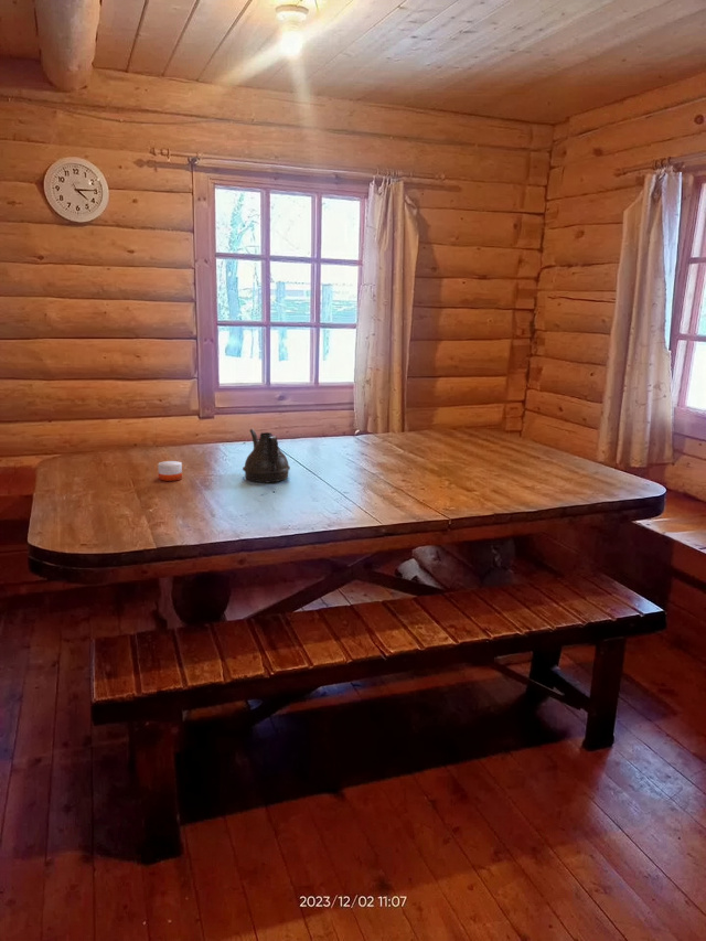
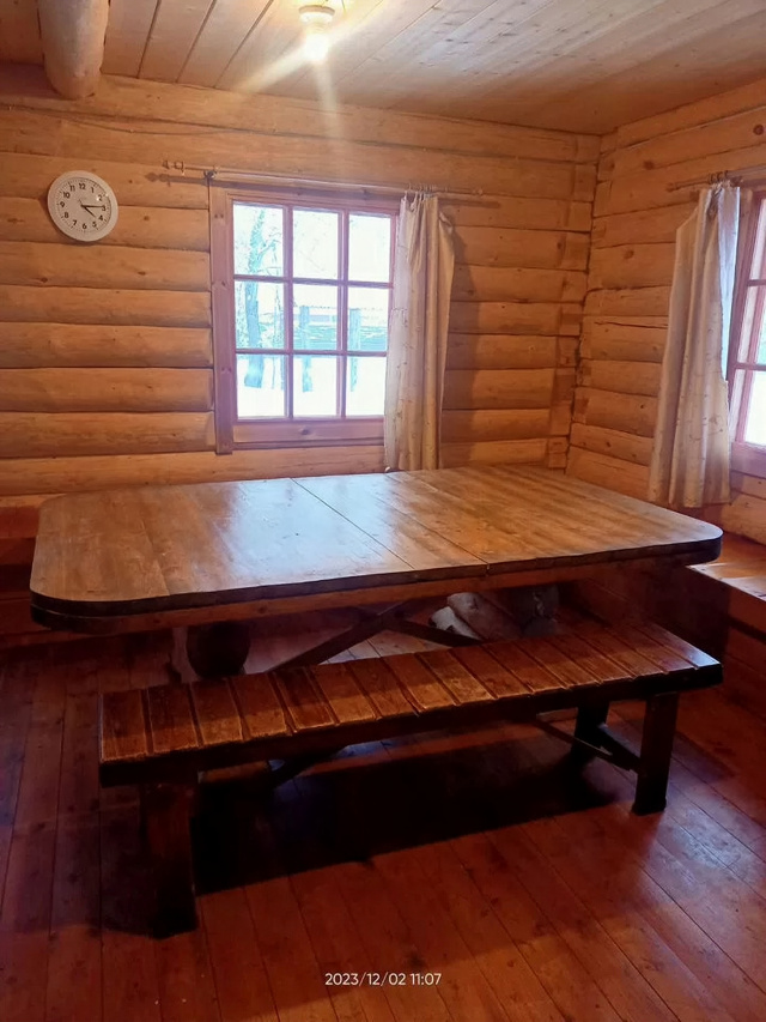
- teapot [242,428,291,483]
- candle [157,455,183,482]
